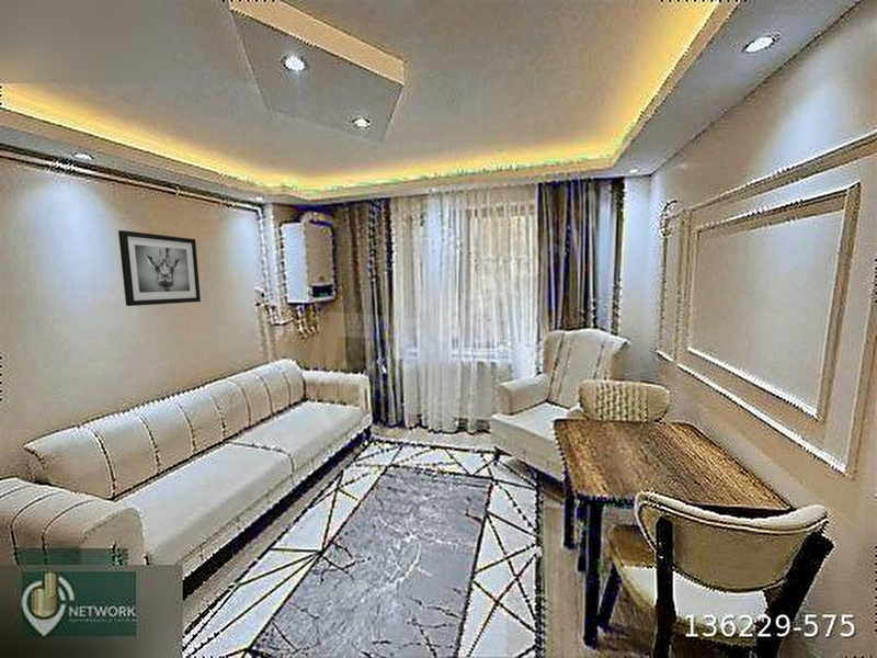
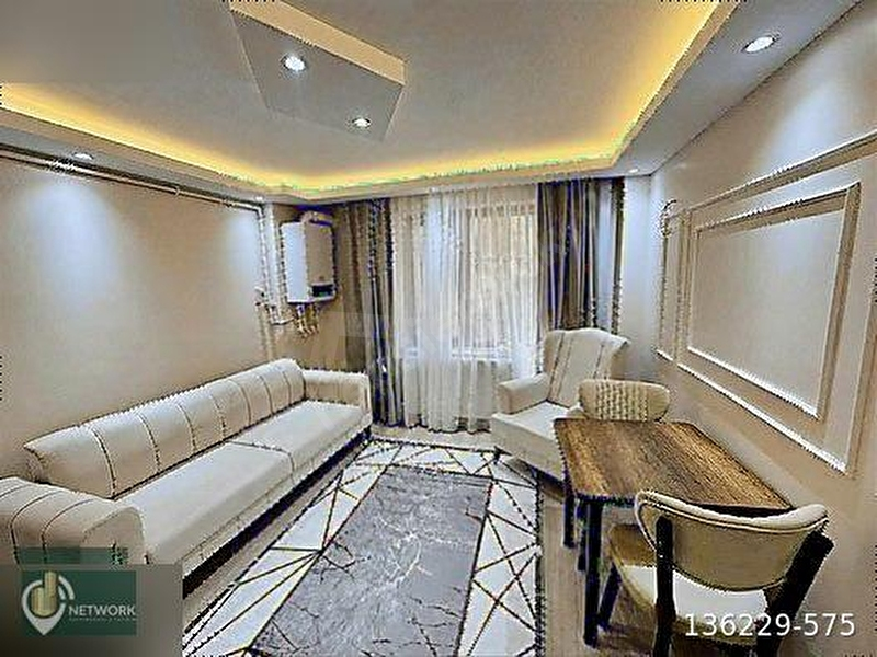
- wall art [117,229,202,307]
